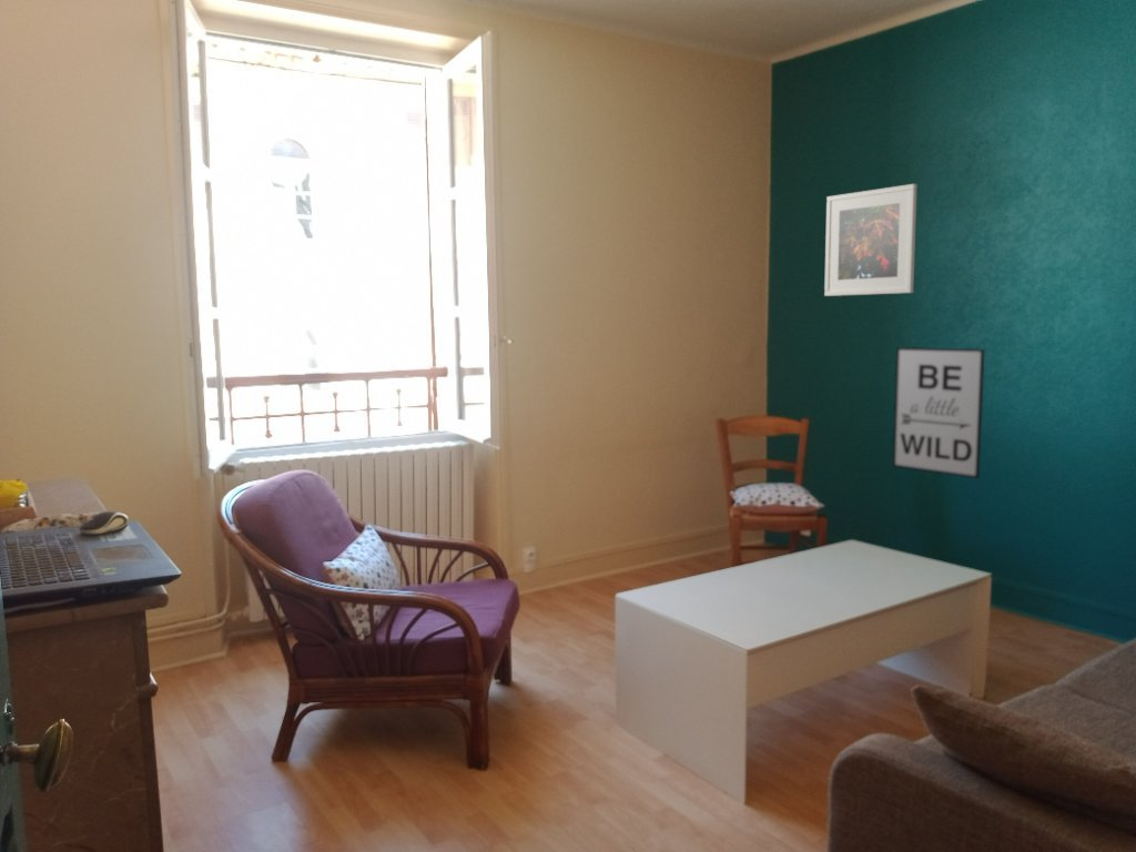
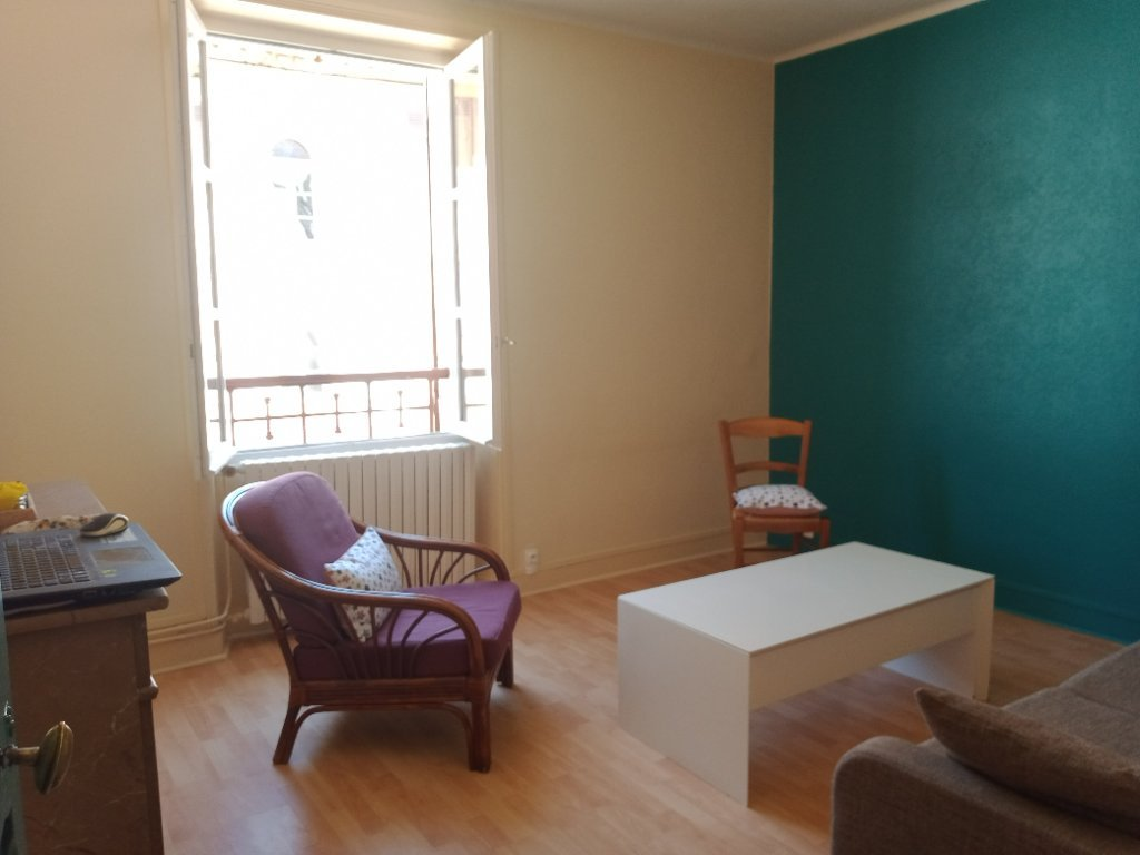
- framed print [823,183,917,297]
- wall art [892,346,986,479]
